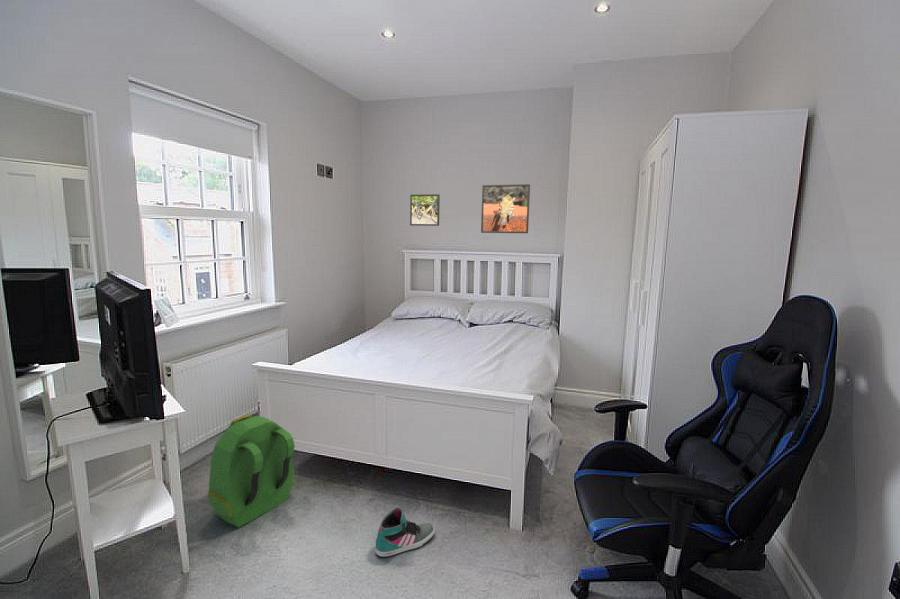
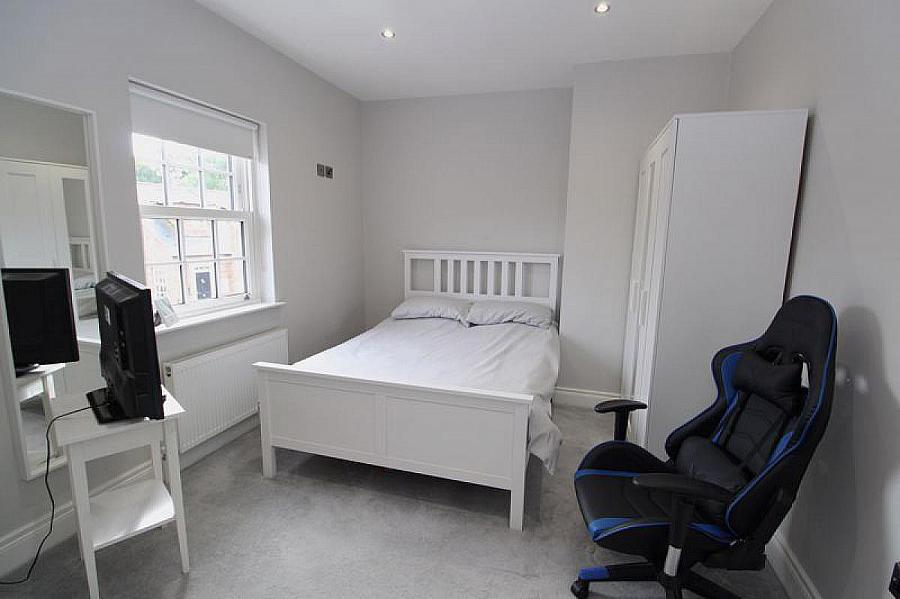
- backpack [207,413,296,529]
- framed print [409,193,441,227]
- sneaker [374,506,435,558]
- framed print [480,183,531,234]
